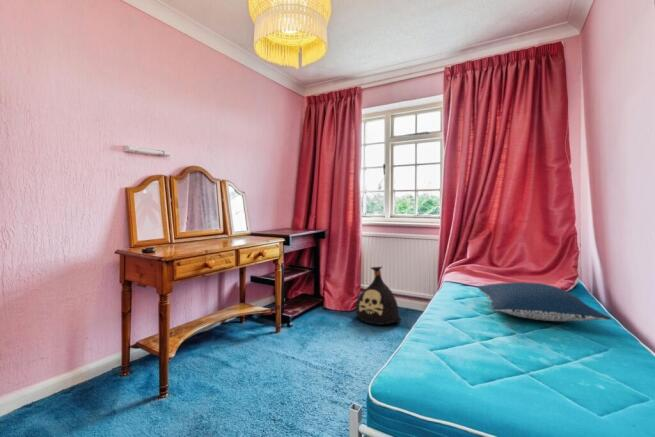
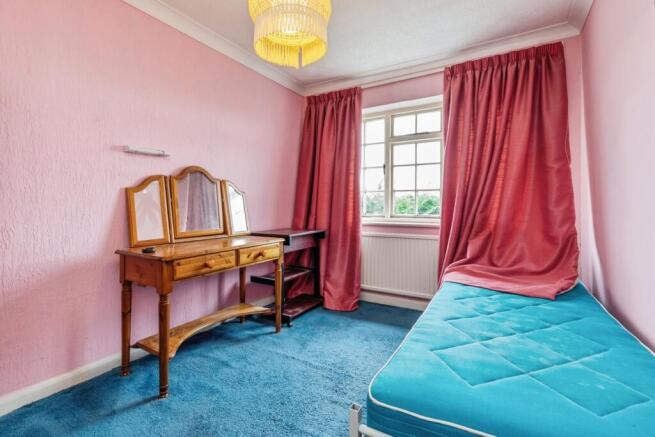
- pillow [476,281,612,322]
- bag [355,265,402,326]
